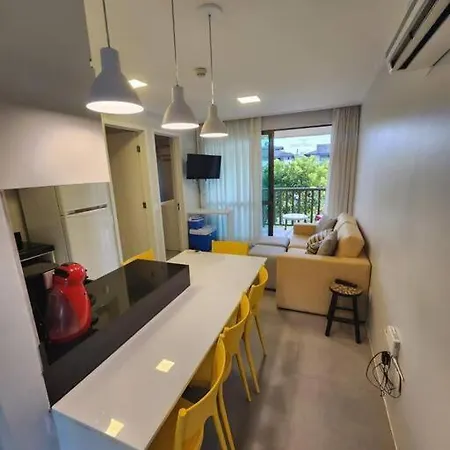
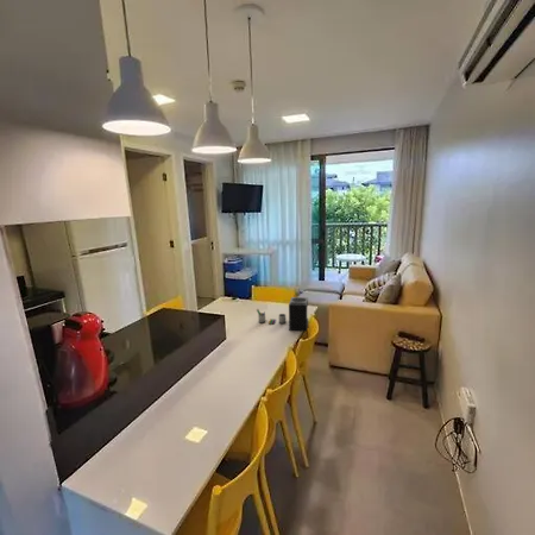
+ coffee maker [256,296,309,333]
